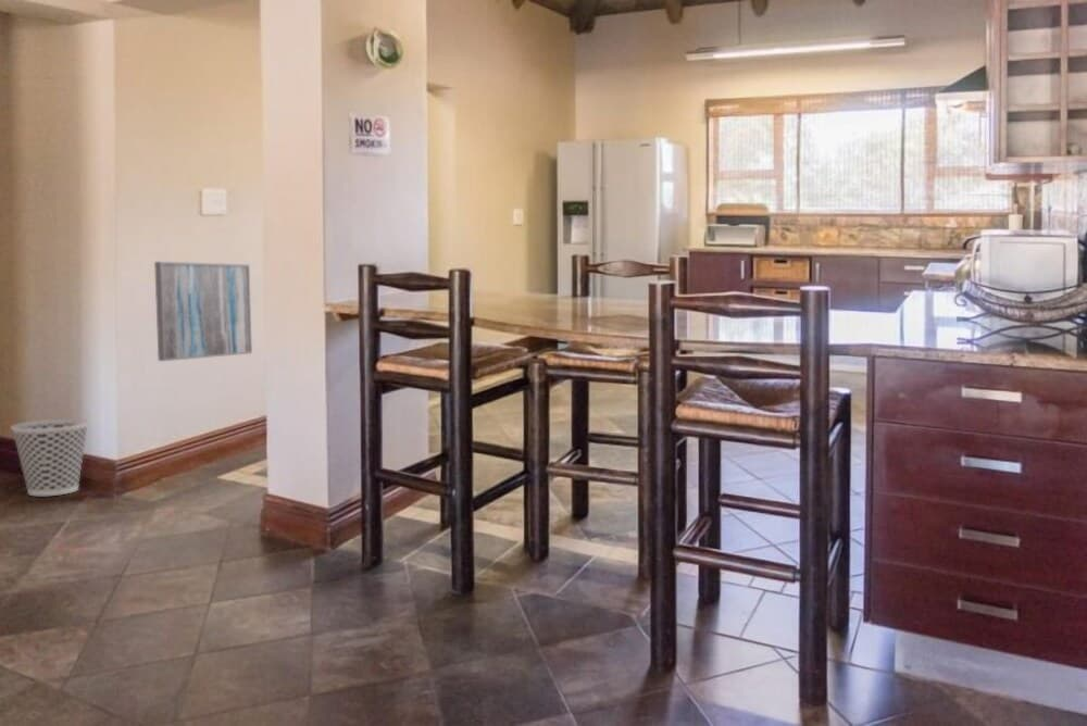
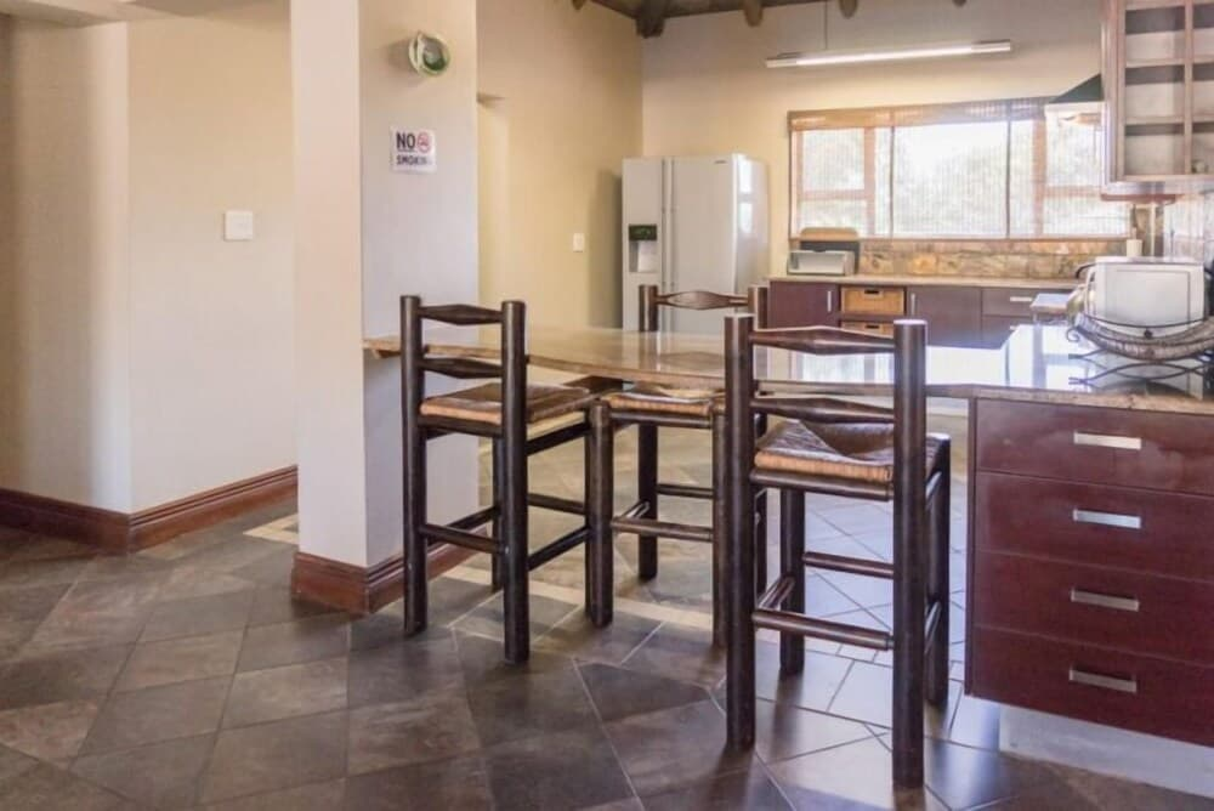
- wastebasket [10,418,90,497]
- wall art [153,261,253,362]
